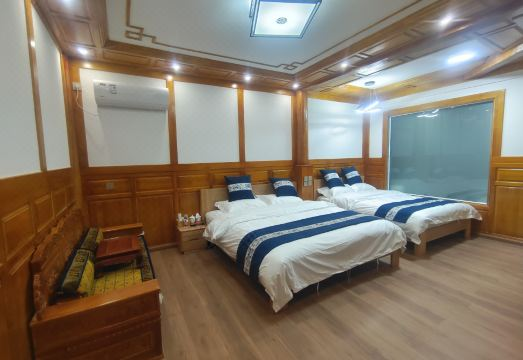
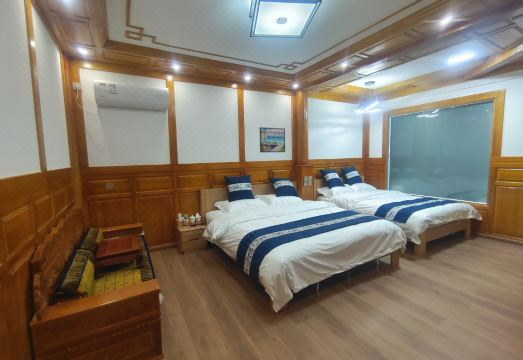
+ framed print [259,126,286,153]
